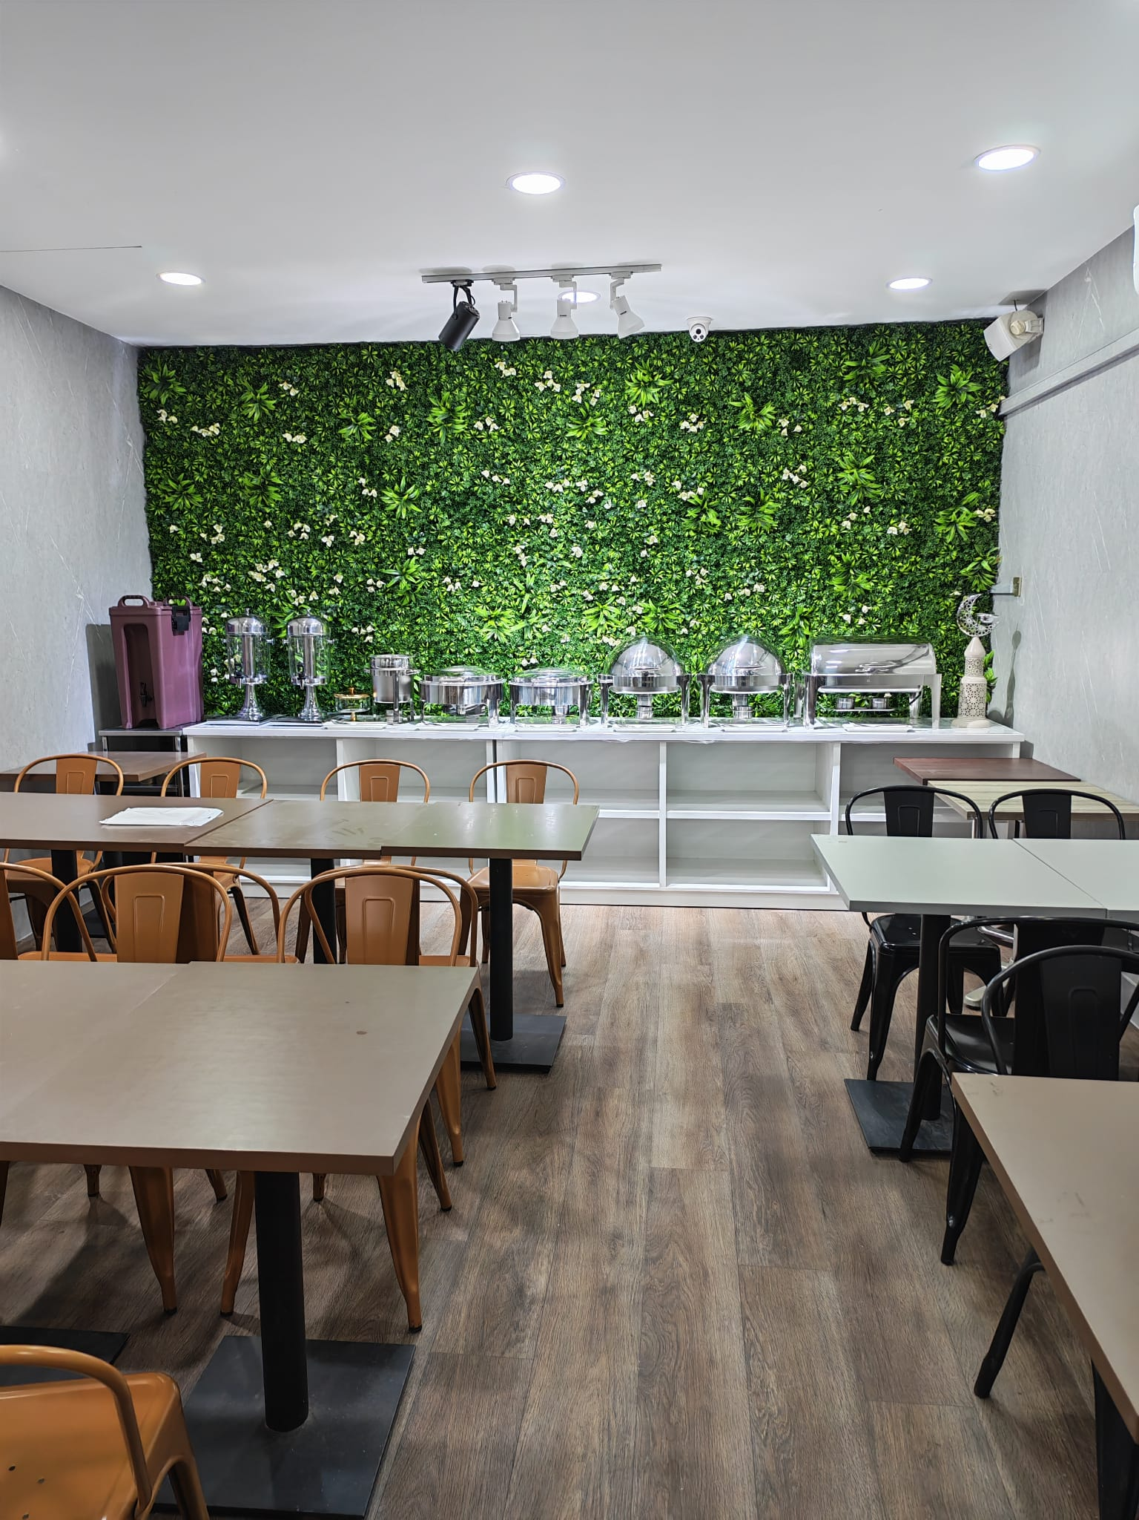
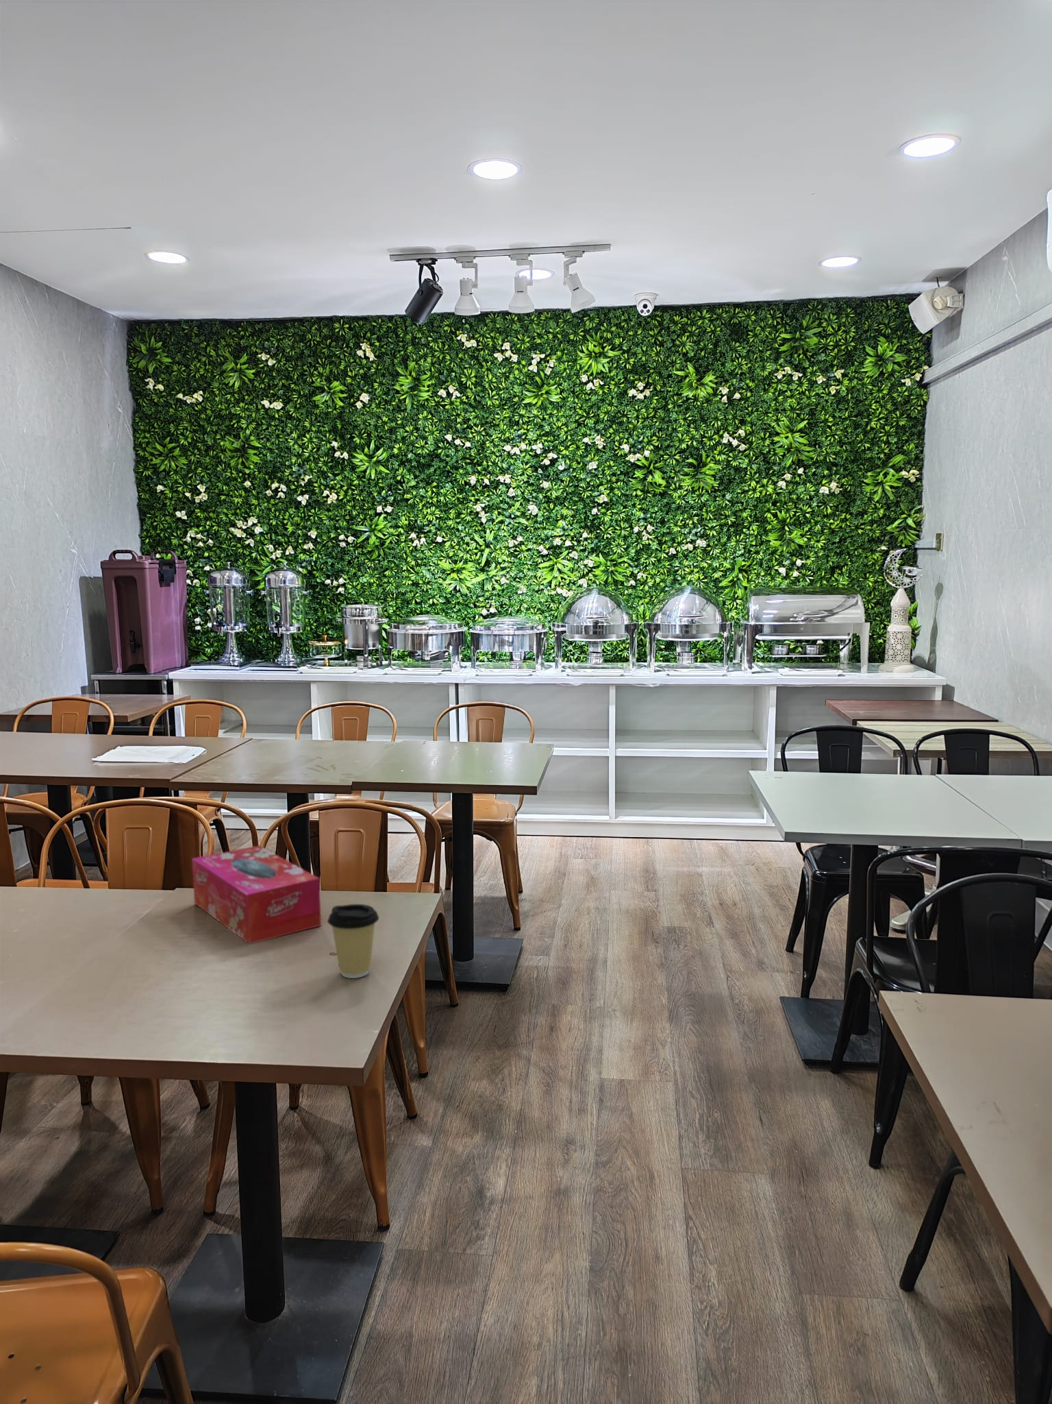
+ coffee cup [327,903,379,979]
+ tissue box [191,845,322,944]
